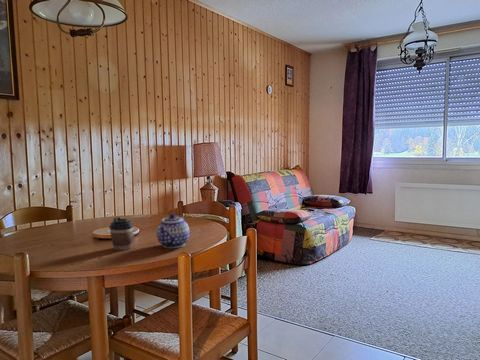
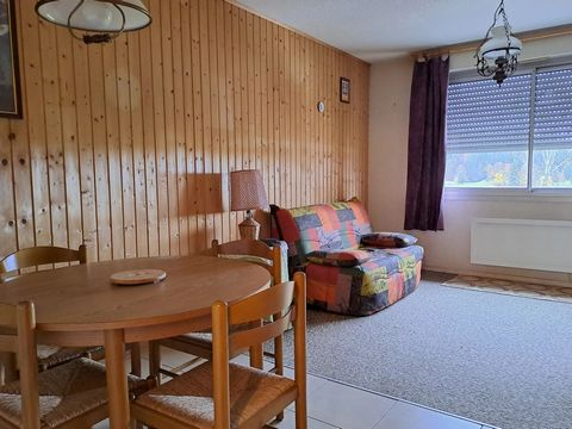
- teapot [156,213,190,249]
- coffee cup [108,216,134,251]
